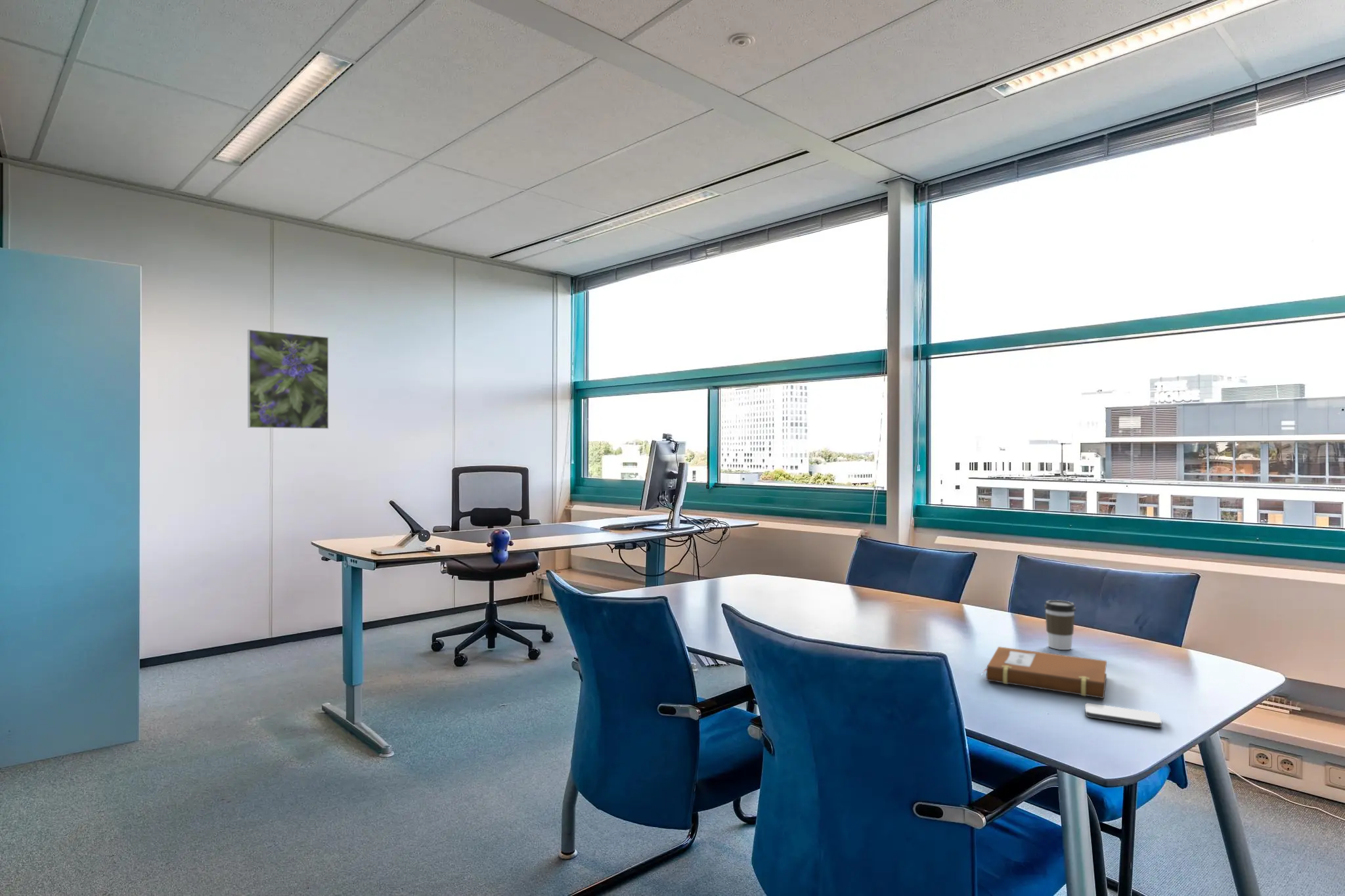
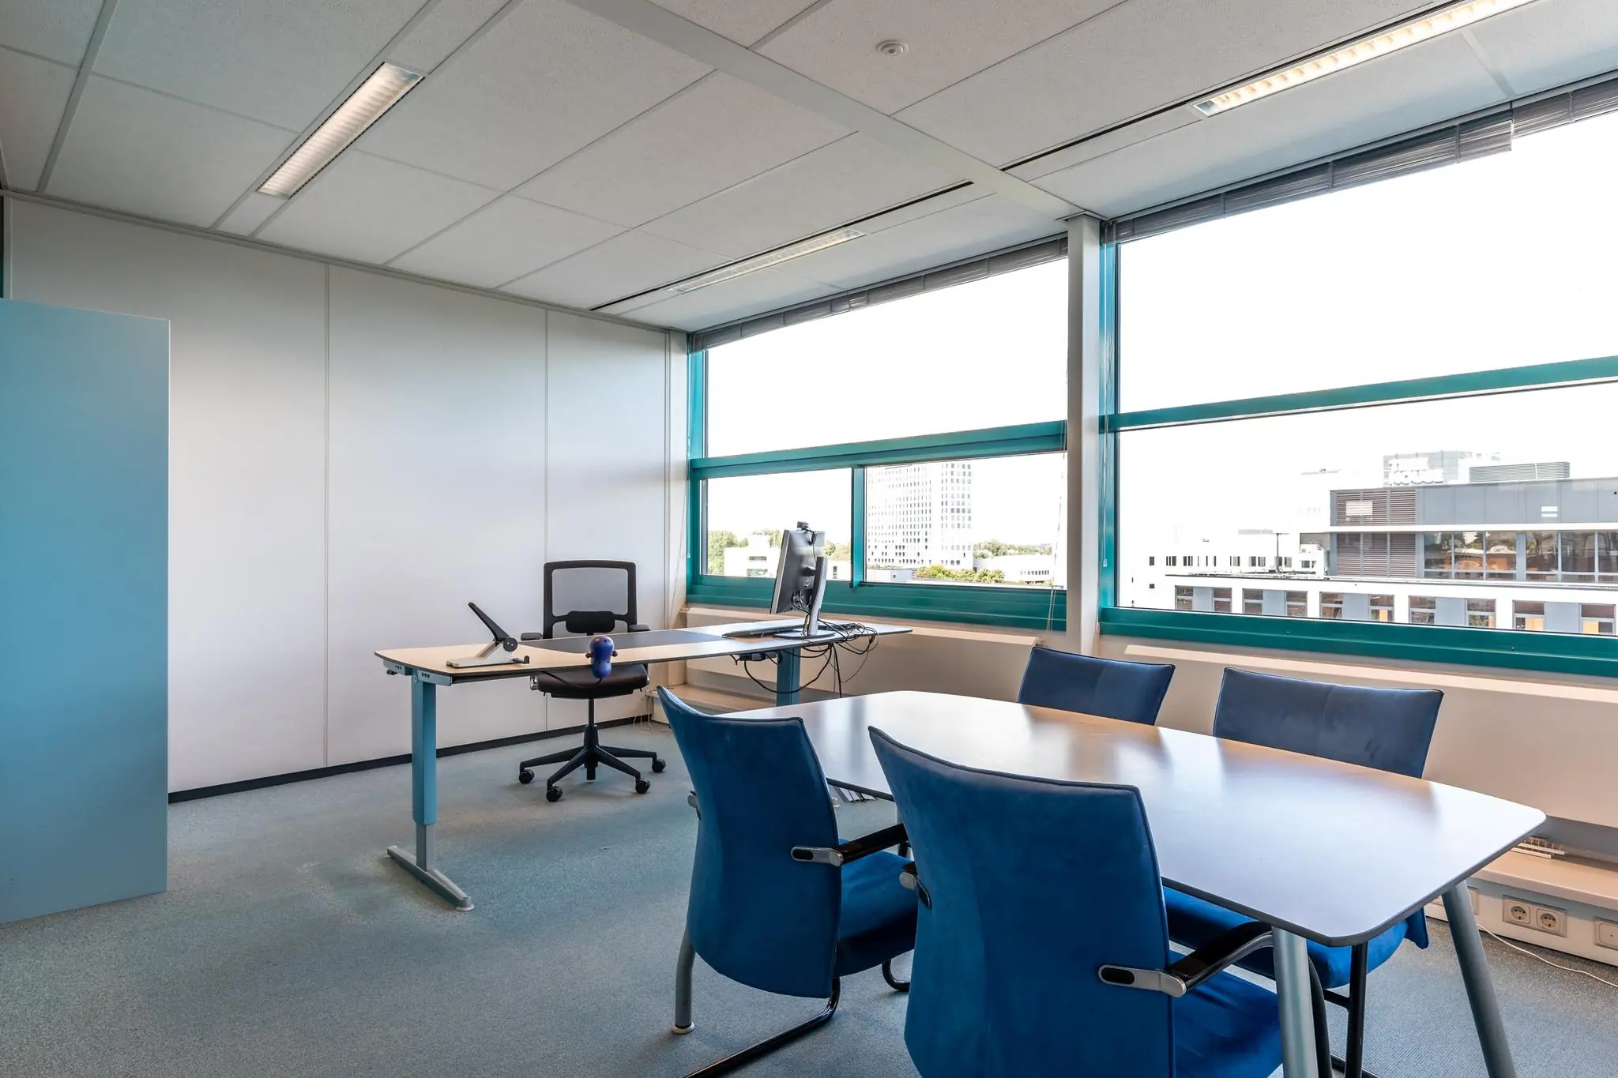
- coffee cup [1044,599,1076,651]
- smartphone [1084,702,1162,729]
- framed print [247,329,329,429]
- notebook [982,646,1107,699]
